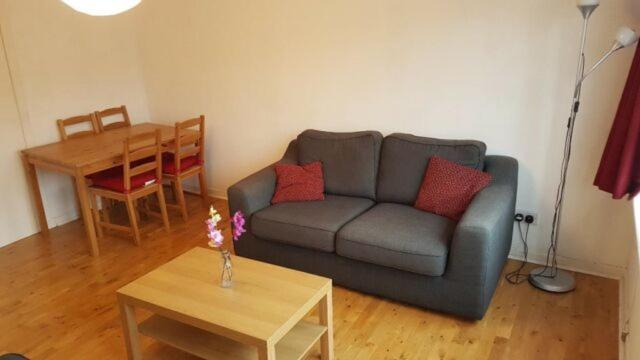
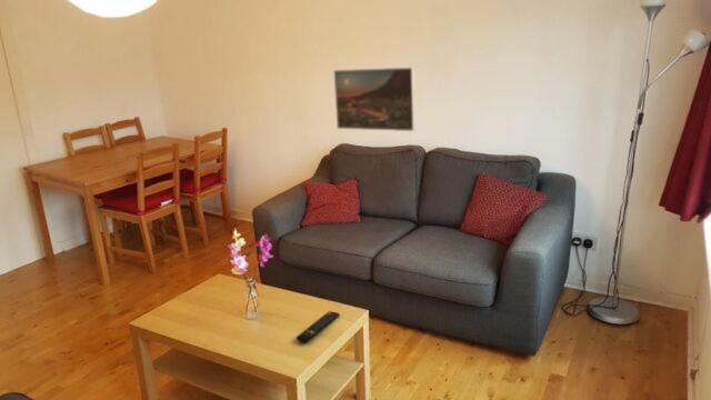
+ remote control [296,310,341,343]
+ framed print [332,67,417,132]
